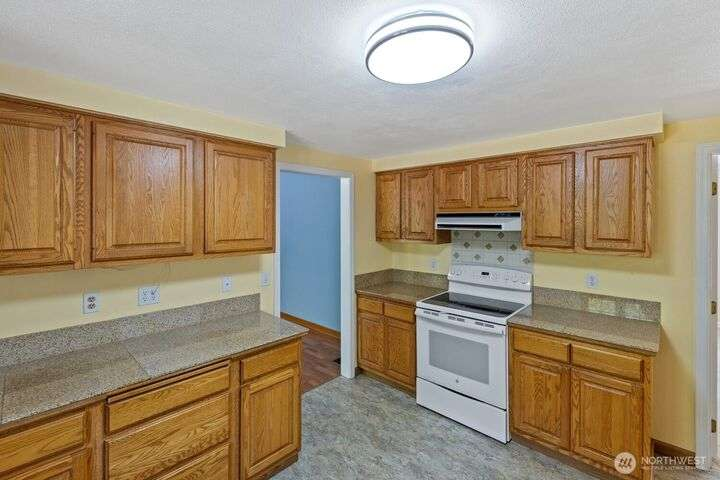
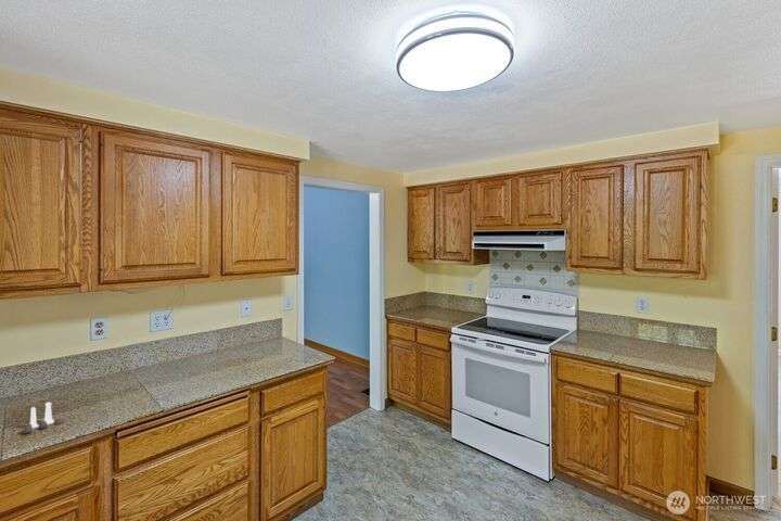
+ salt and pepper shaker set [23,402,66,434]
